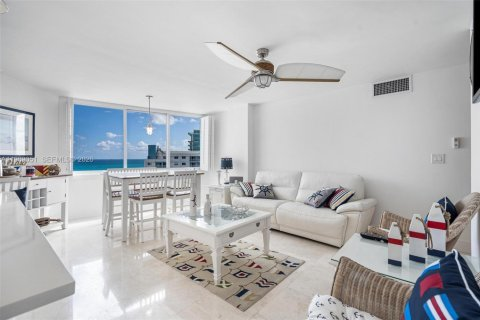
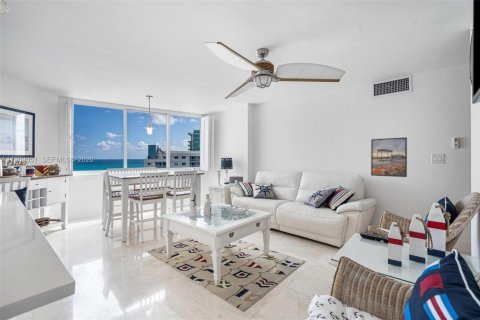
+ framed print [370,136,408,178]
